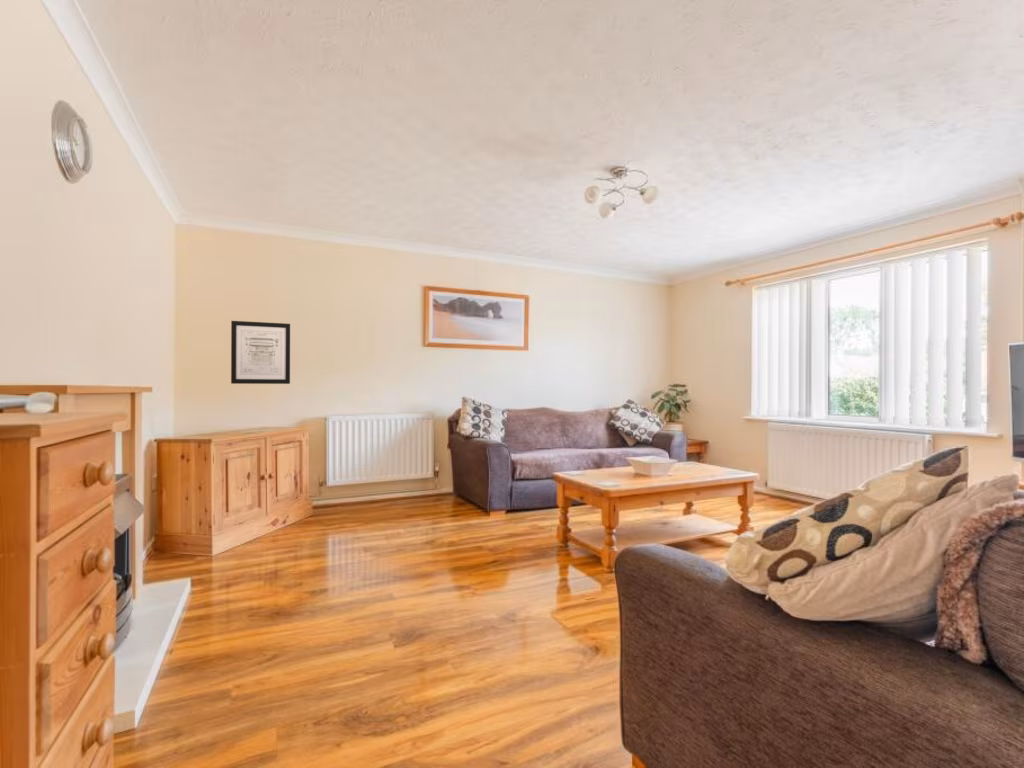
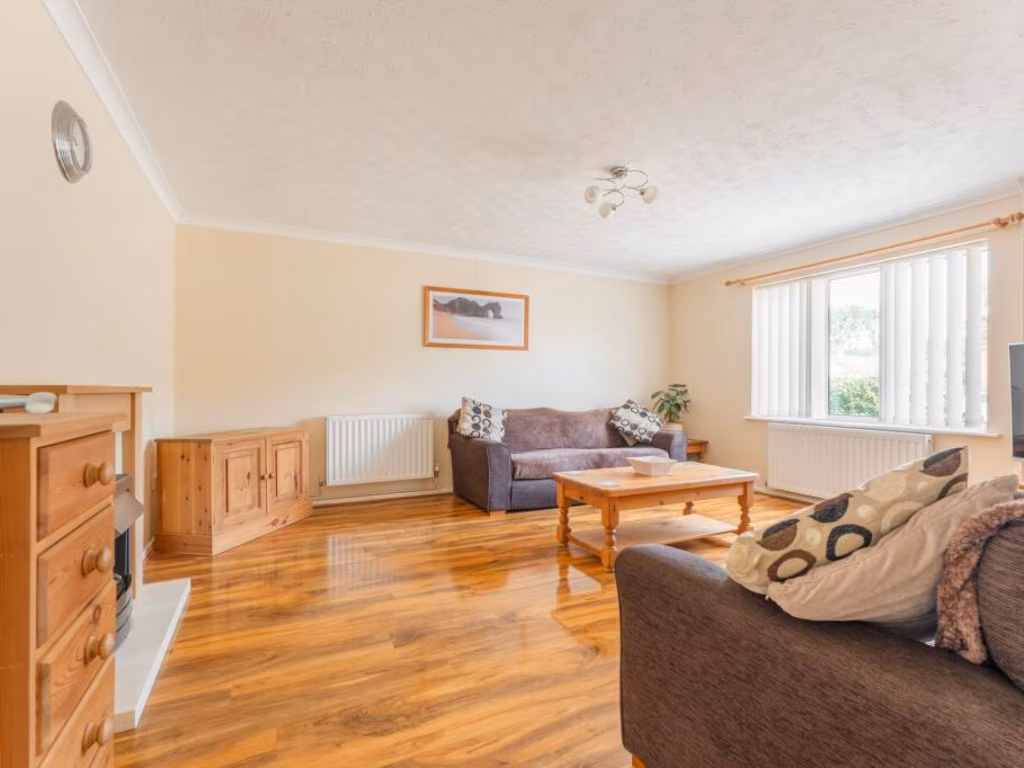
- wall art [230,320,291,385]
